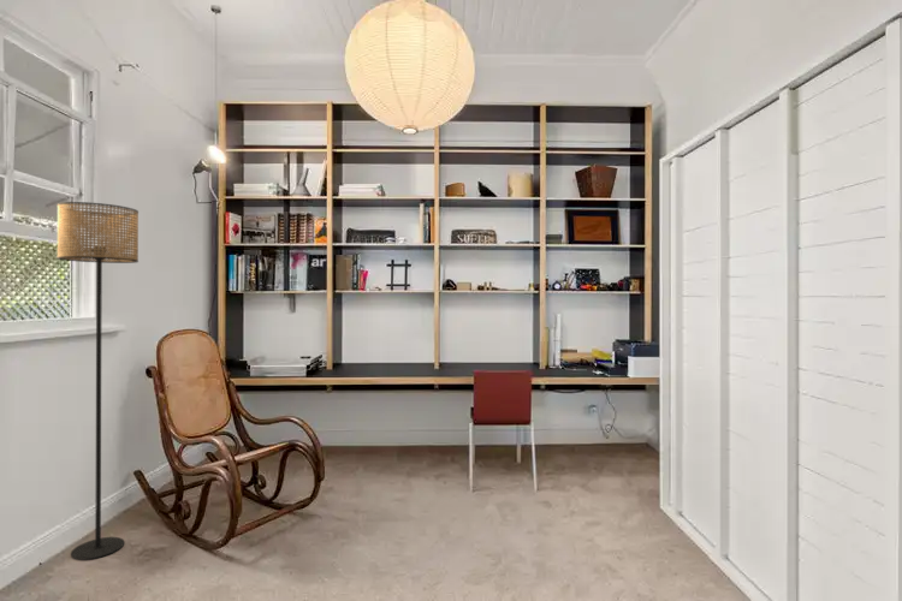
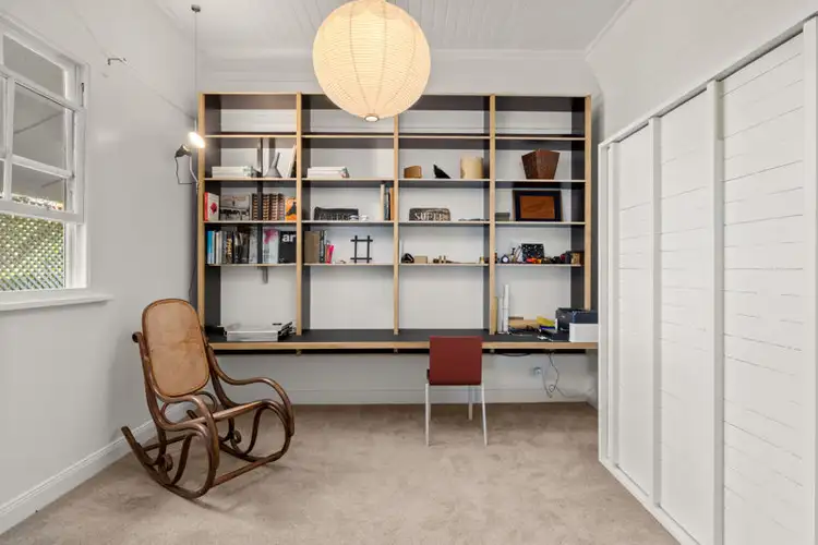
- floor lamp [55,201,140,561]
